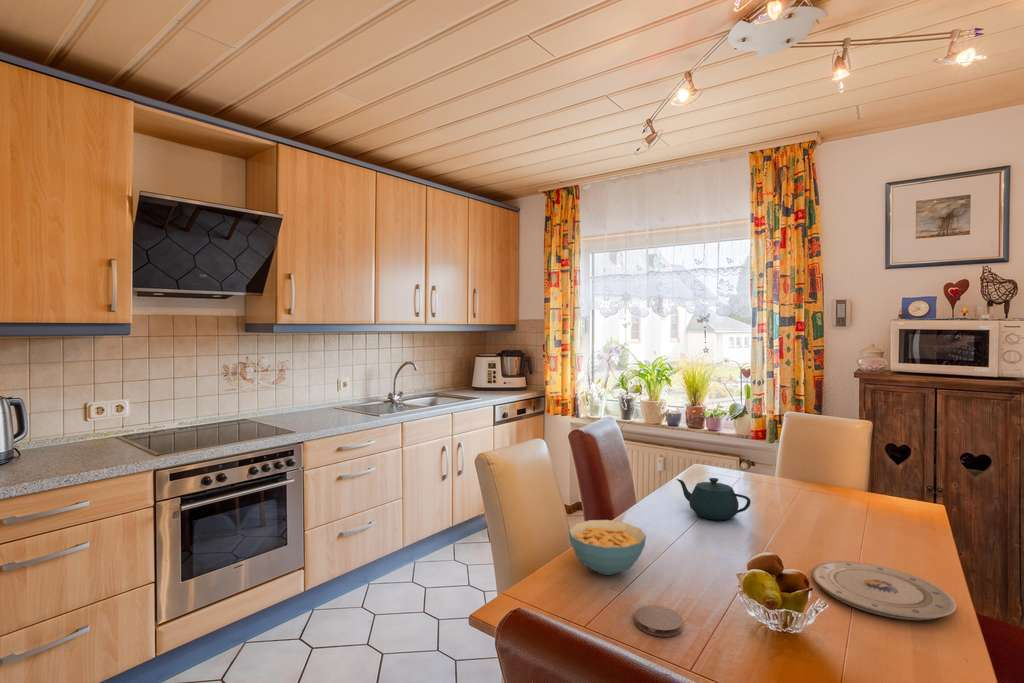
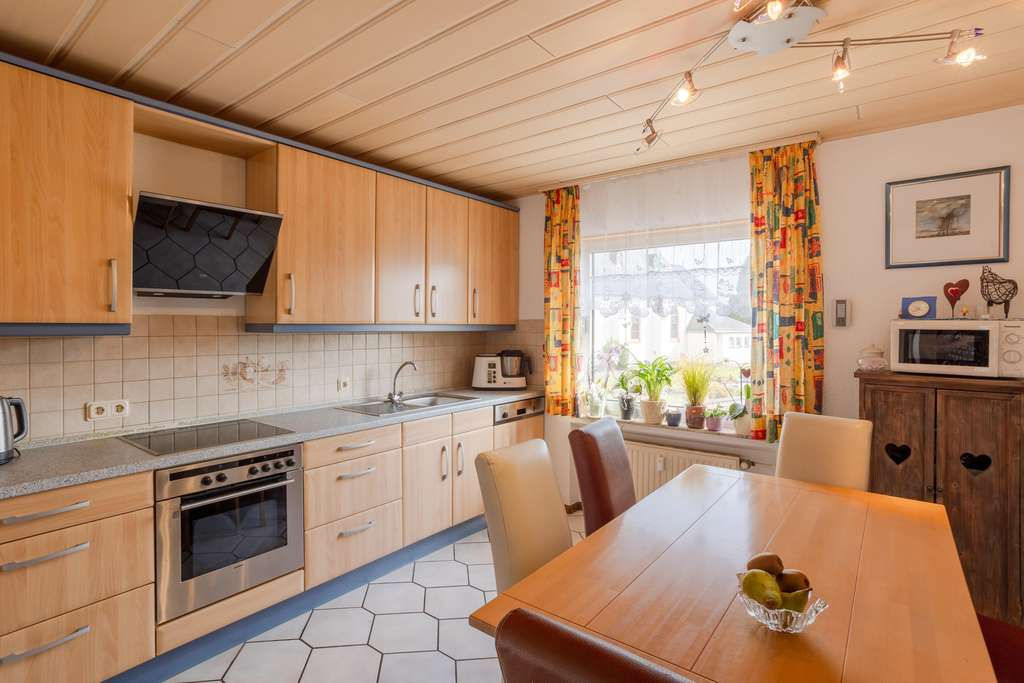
- plate [811,561,957,621]
- coaster [634,605,684,638]
- cereal bowl [568,519,647,576]
- teapot [676,477,752,521]
